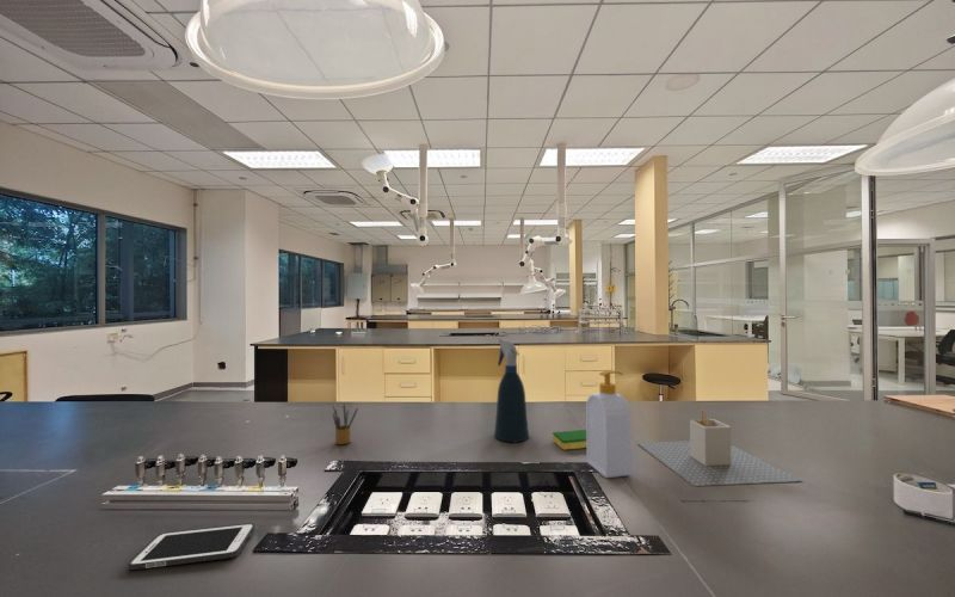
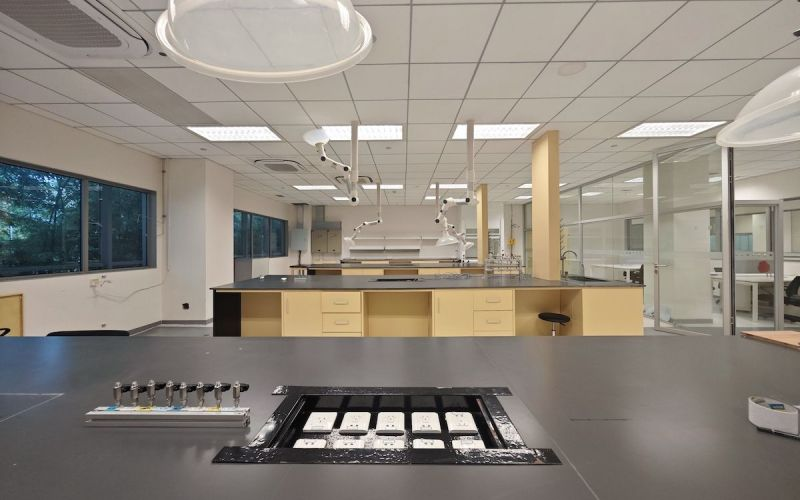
- cell phone [127,522,255,571]
- dish sponge [552,429,586,451]
- utensil holder [636,407,802,487]
- spray bottle [493,338,530,443]
- pencil box [331,402,359,445]
- soap bottle [585,369,633,479]
